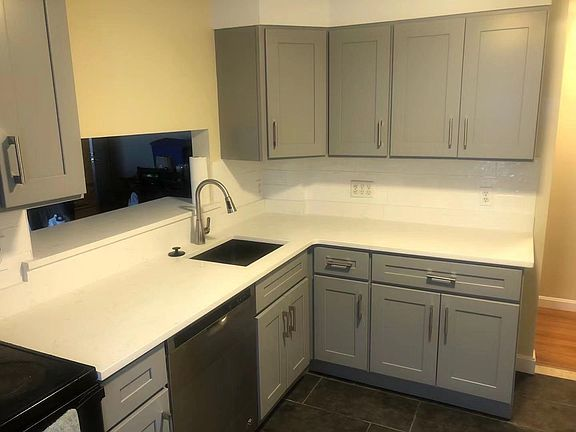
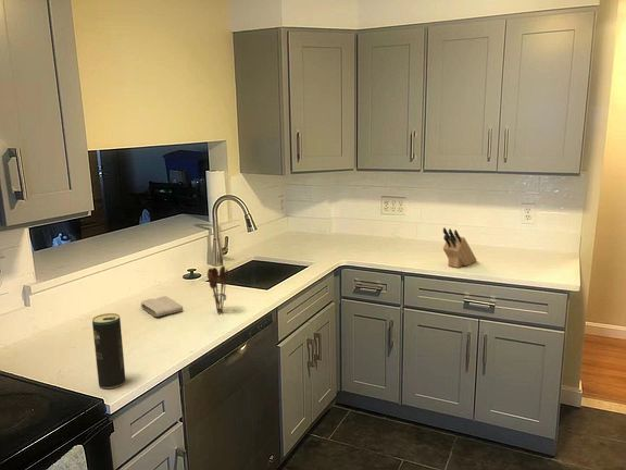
+ utensil holder [206,264,229,314]
+ washcloth [140,295,185,318]
+ knife block [442,226,477,269]
+ beverage can [91,312,126,389]
